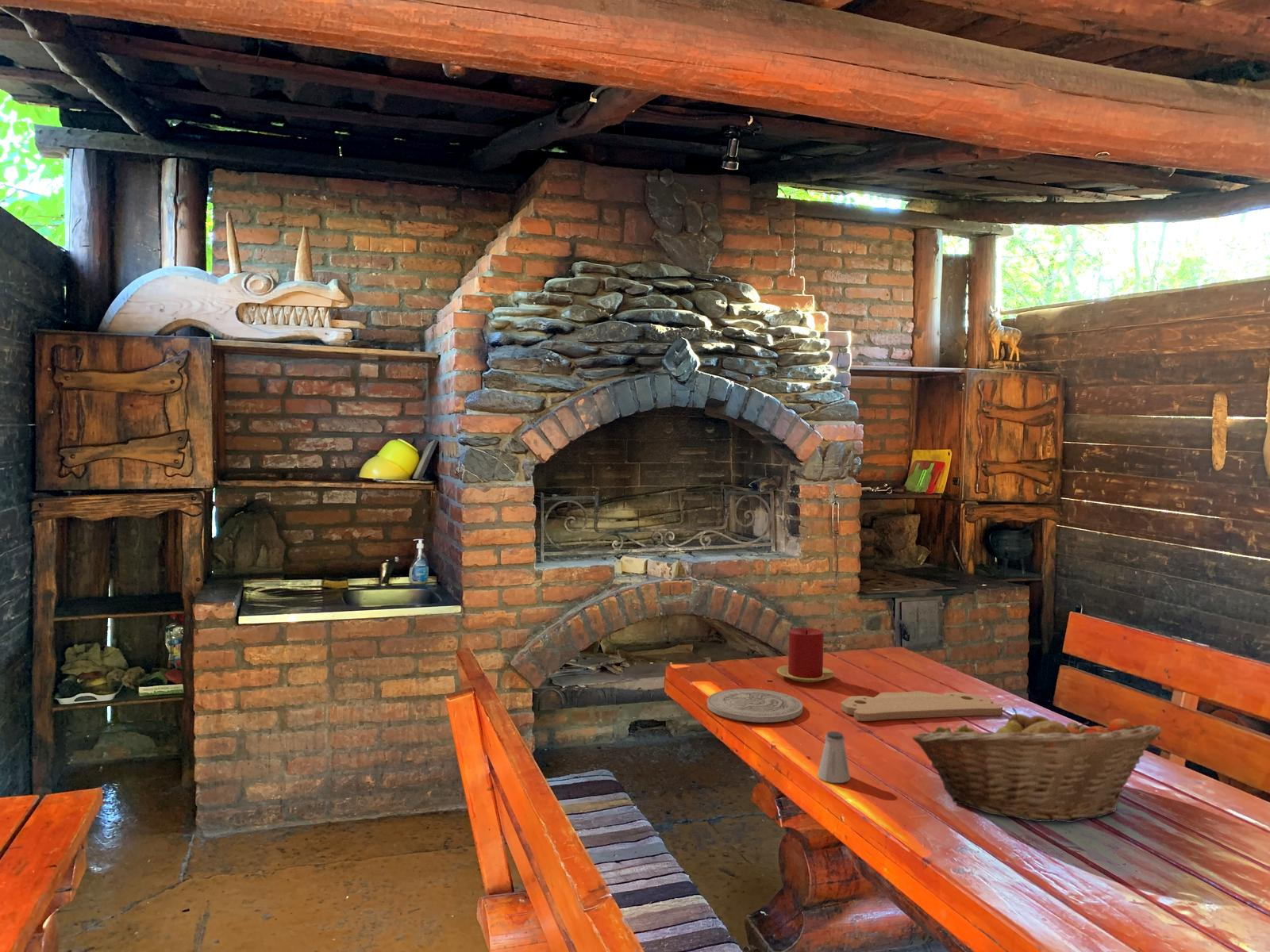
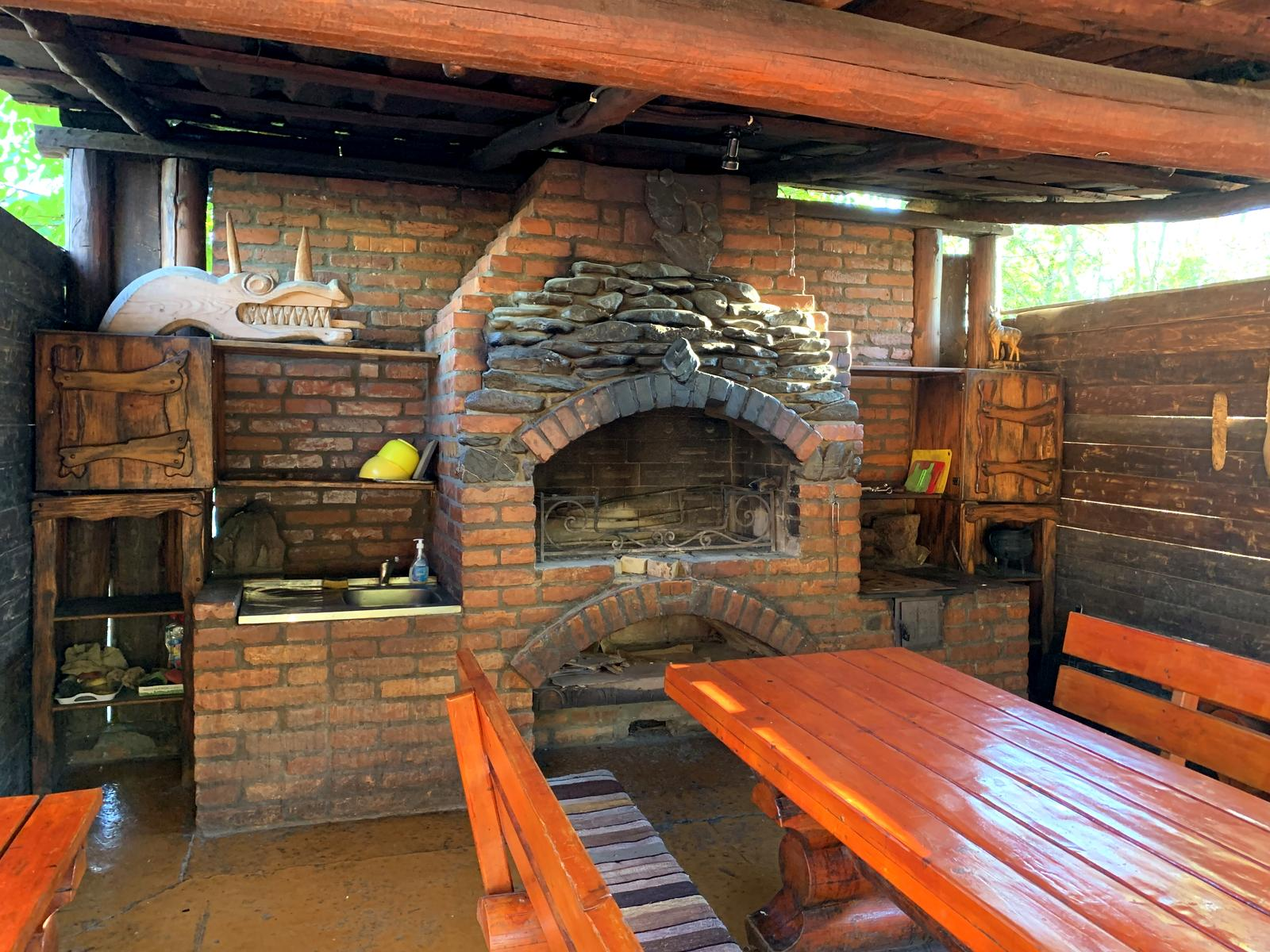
- fruit basket [912,707,1163,823]
- saltshaker [817,731,851,784]
- candle [776,627,835,683]
- plate [706,688,803,724]
- cutting board [841,690,1003,722]
